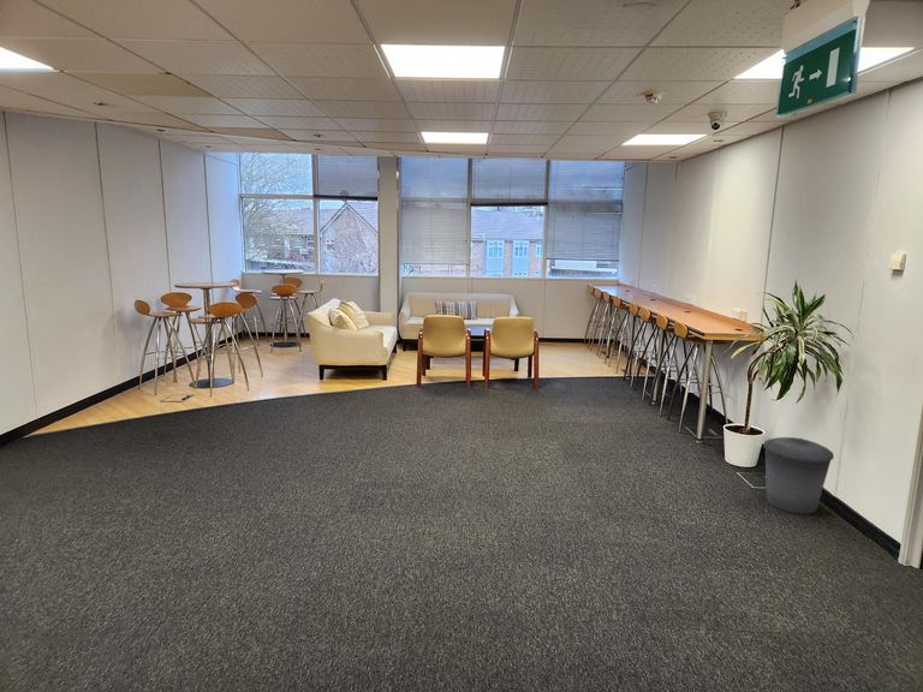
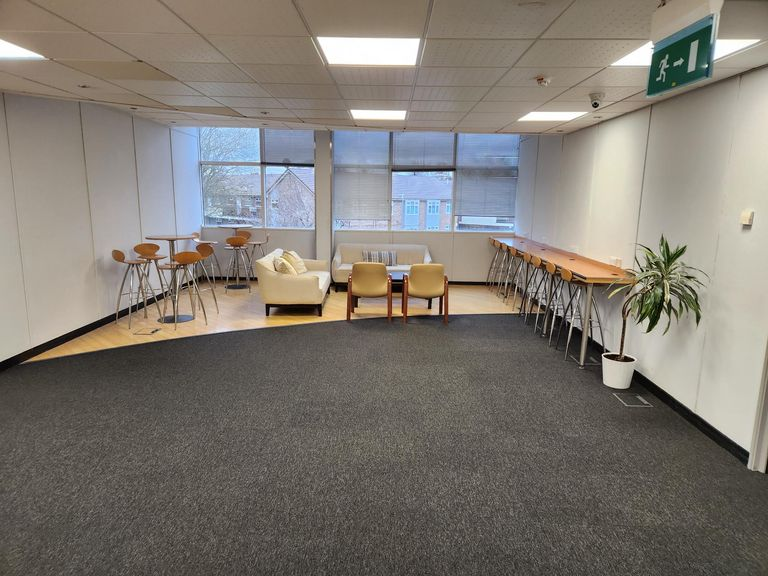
- trash can [762,436,835,515]
